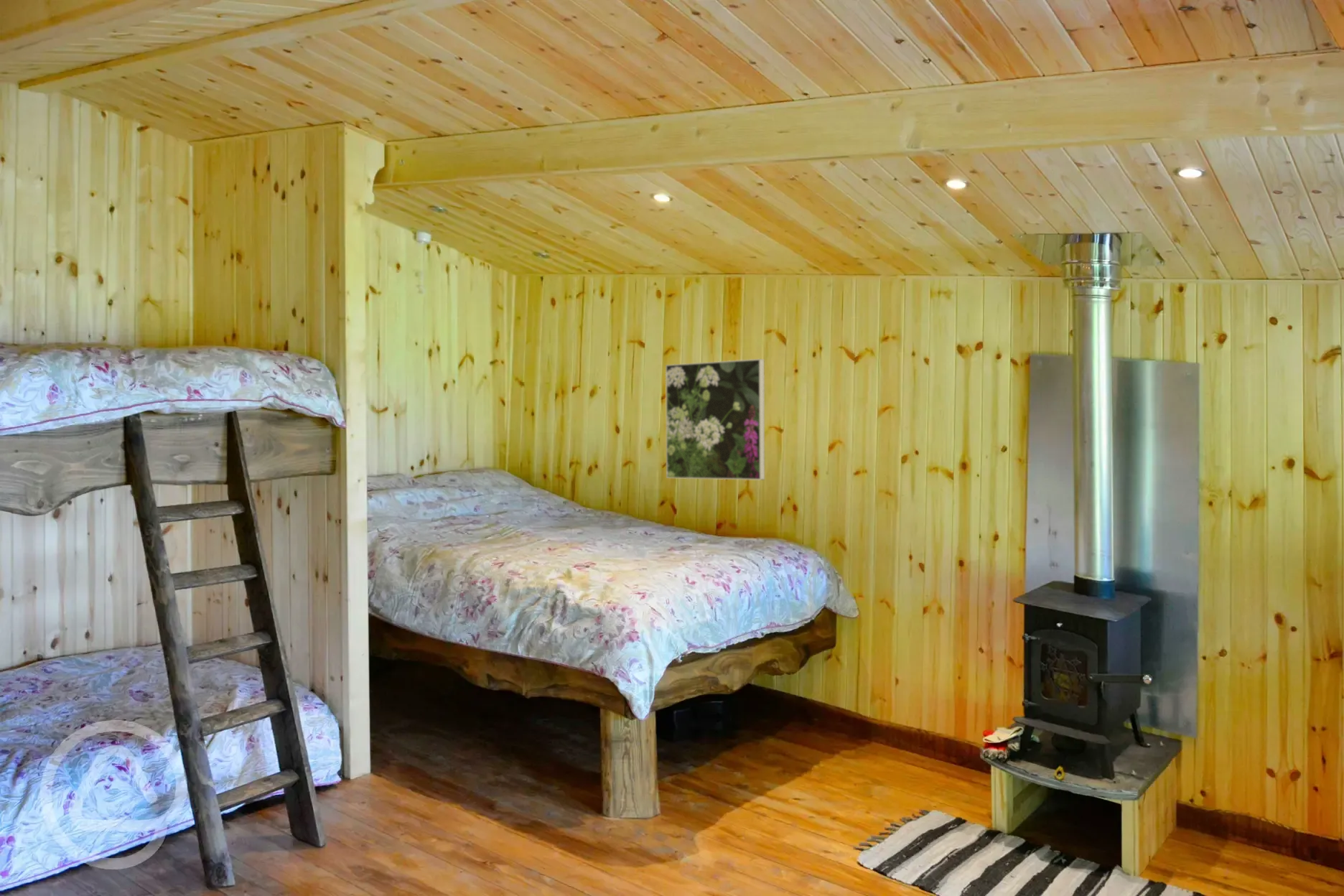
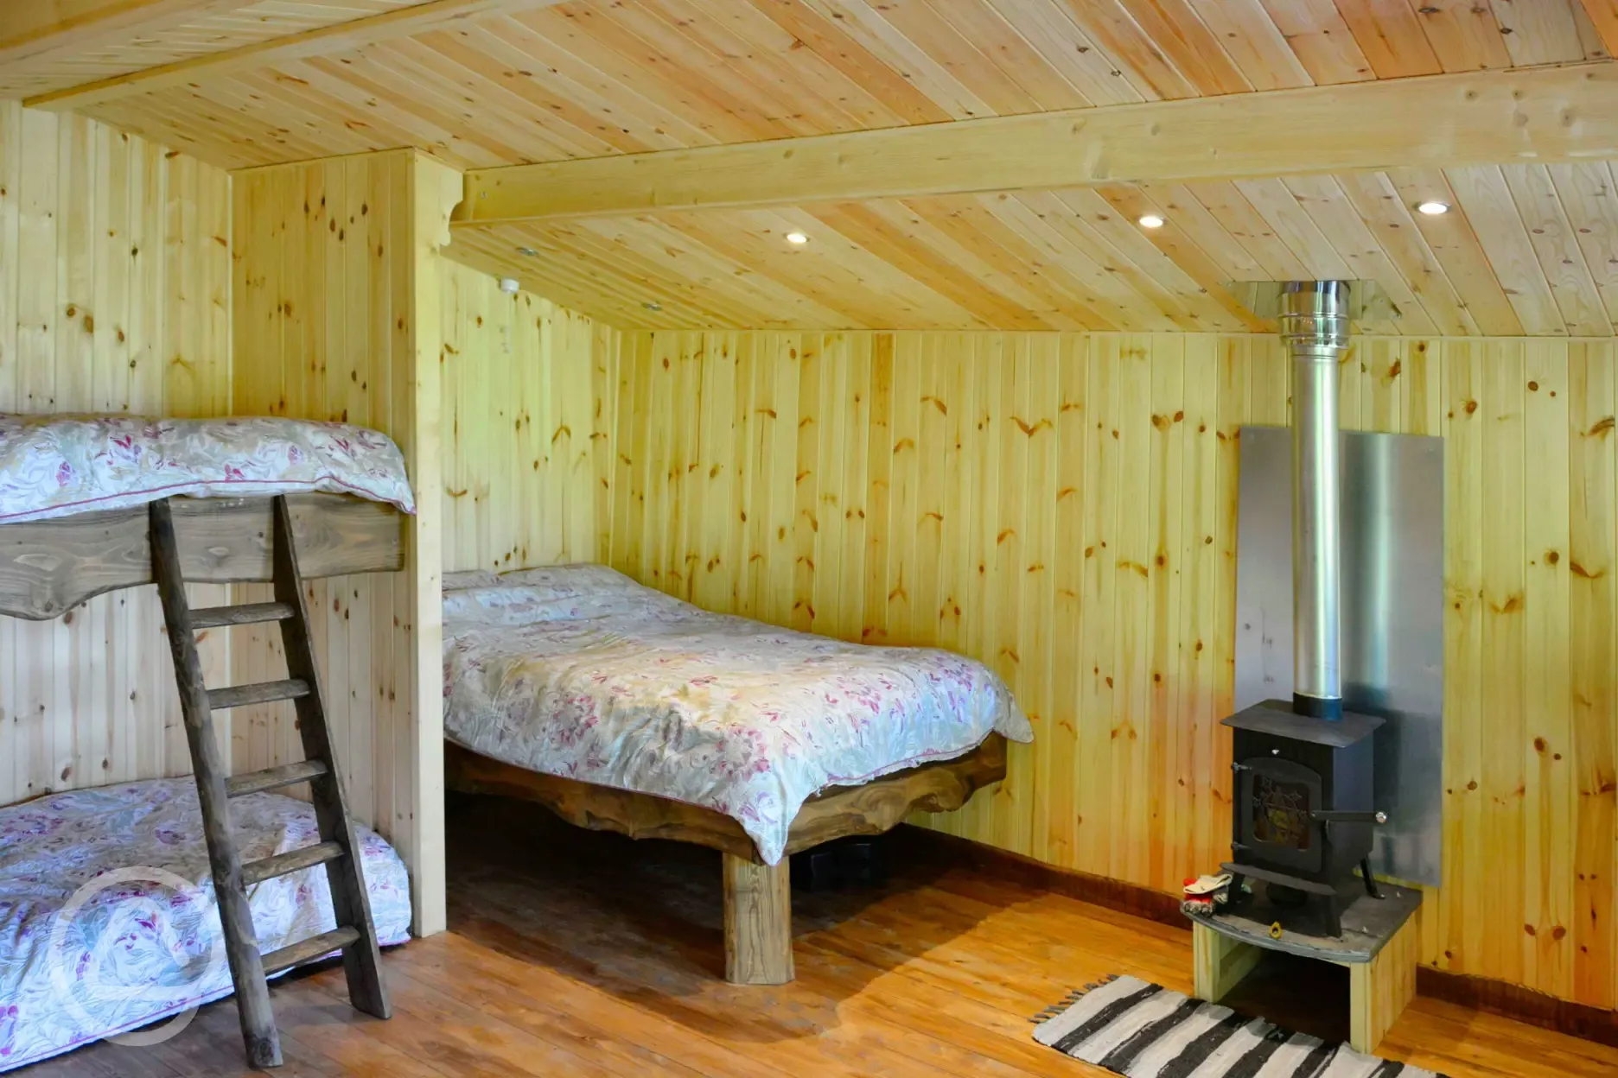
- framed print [665,358,765,481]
